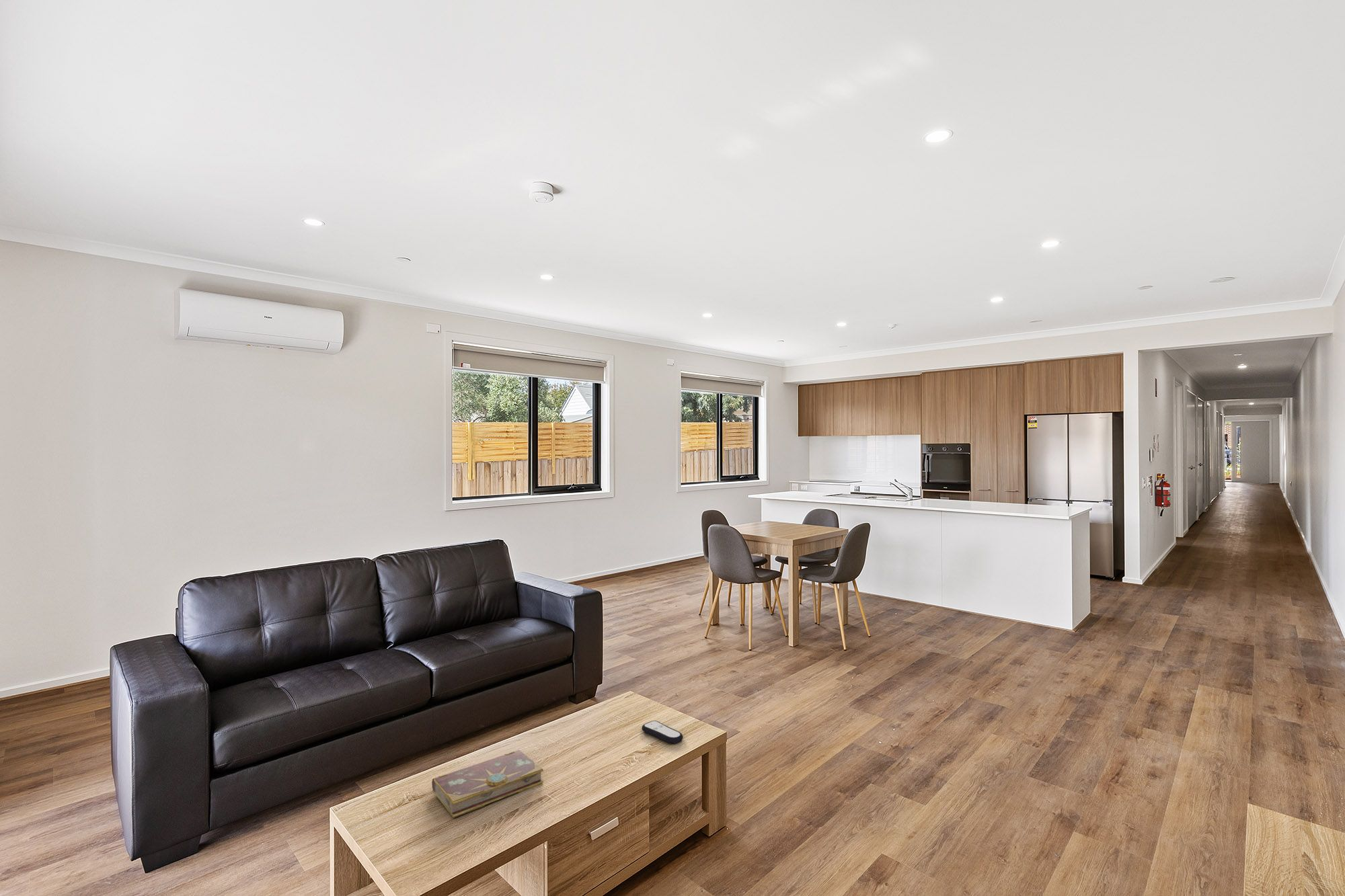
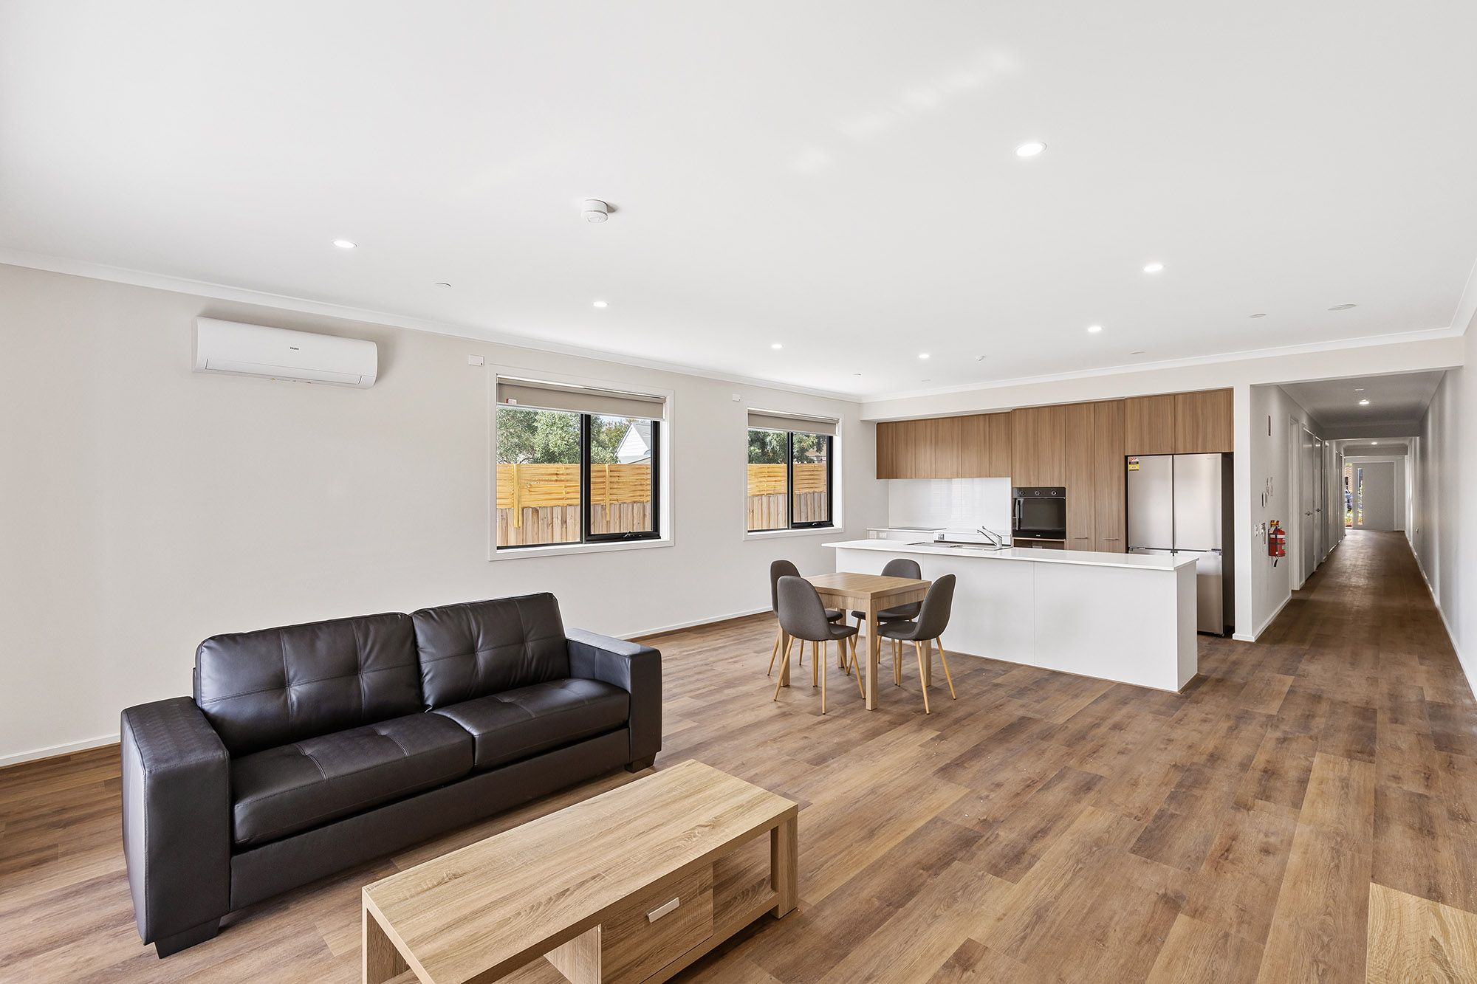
- book [431,749,544,819]
- remote control [641,720,684,744]
